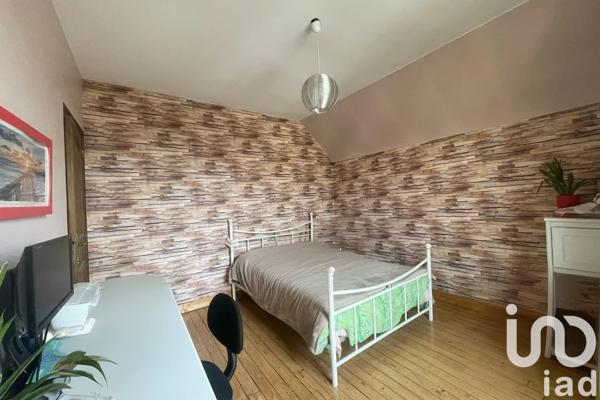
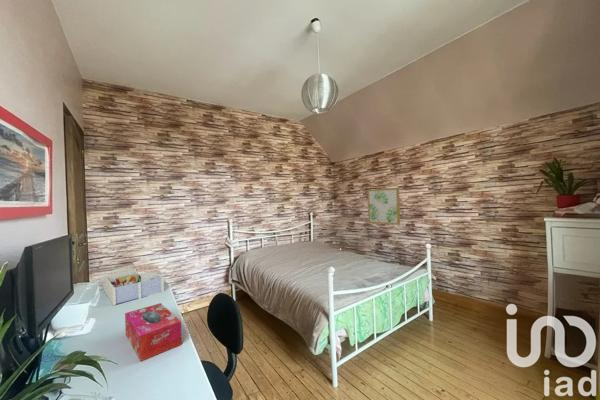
+ wall art [367,187,401,226]
+ tissue box [124,302,183,362]
+ desk organizer [102,267,165,306]
